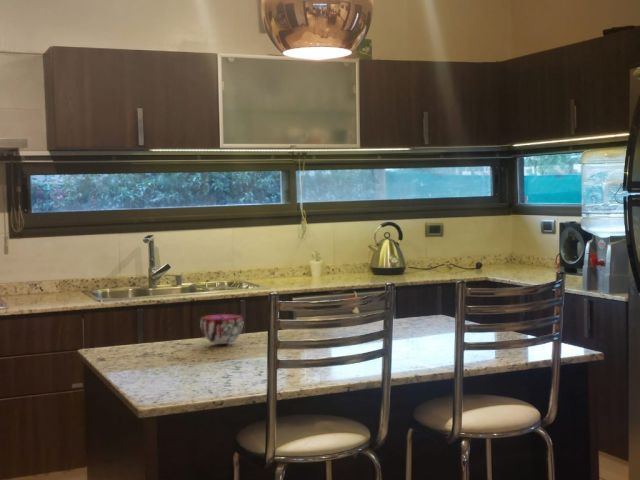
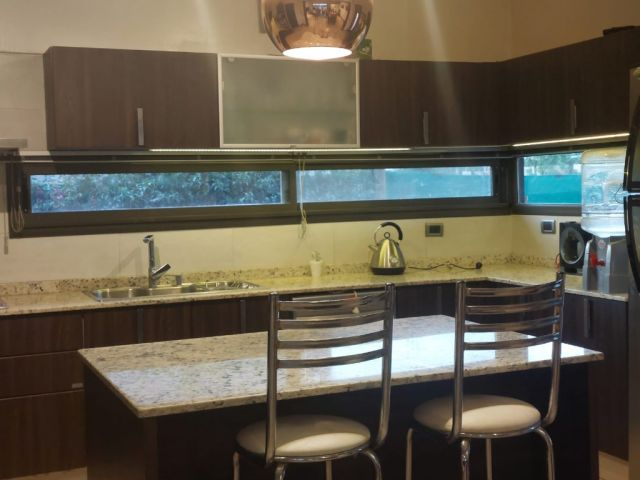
- decorative bowl [199,313,244,345]
